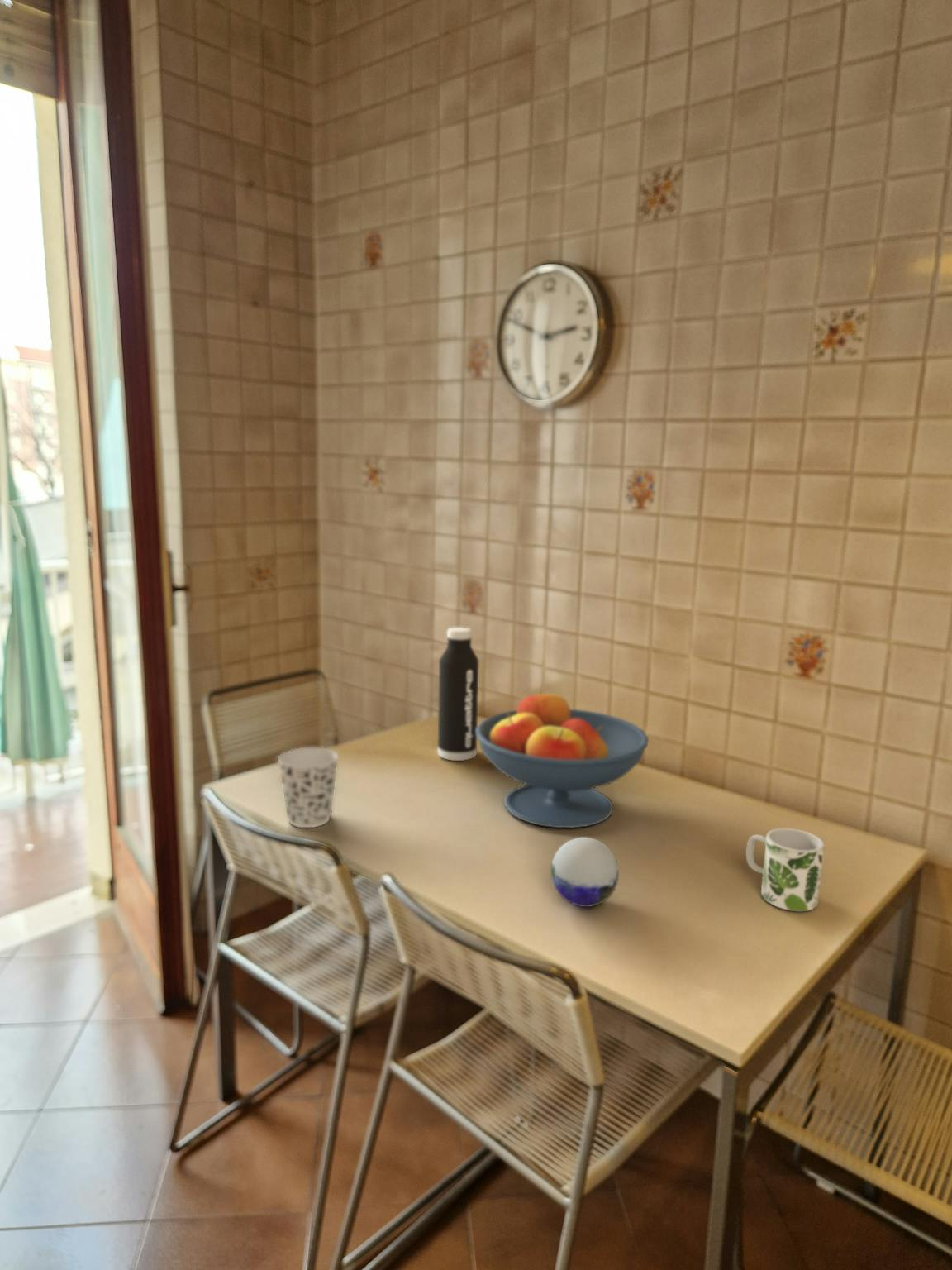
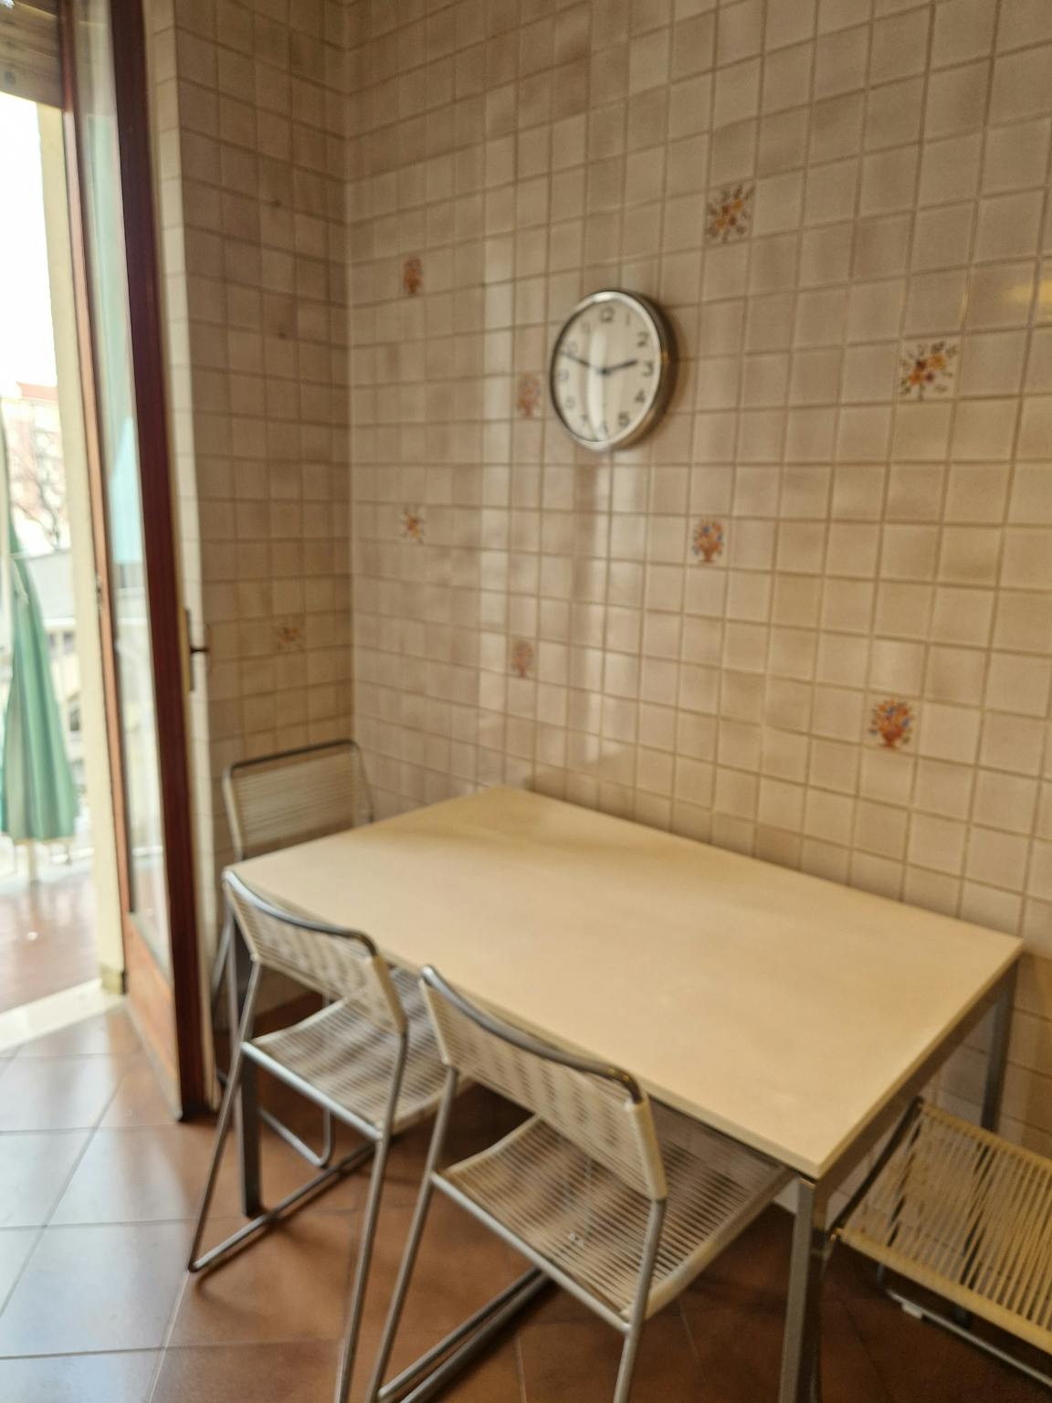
- mug [745,828,826,912]
- water bottle [437,627,479,762]
- fruit bowl [476,688,650,828]
- cup [277,747,340,828]
- decorative orb [550,837,620,908]
